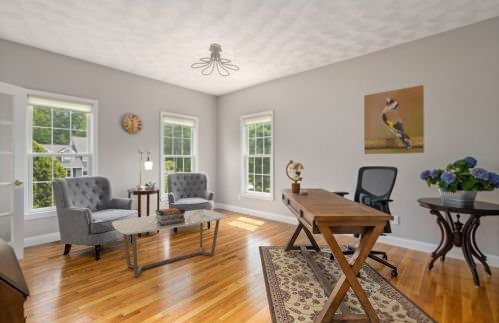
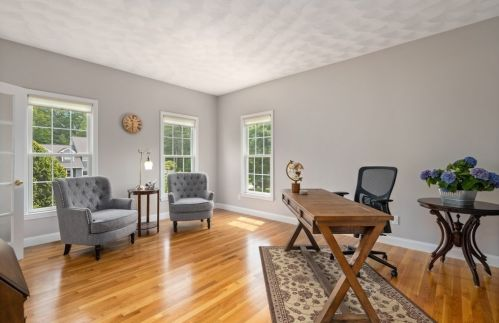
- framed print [363,84,426,156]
- coffee table [111,208,228,278]
- book stack [154,207,186,226]
- ceiling light fixture [190,43,240,77]
